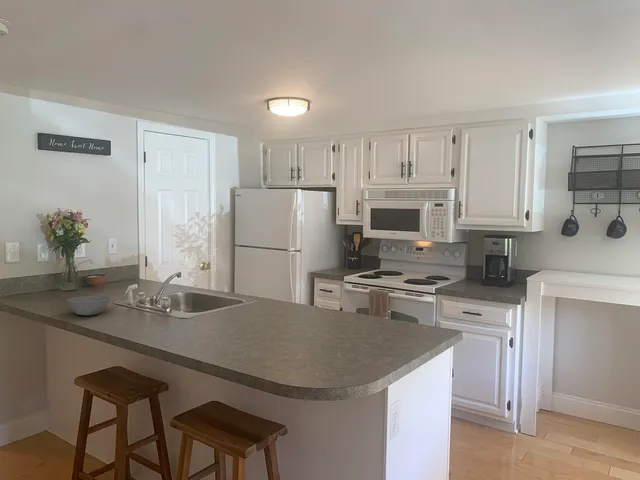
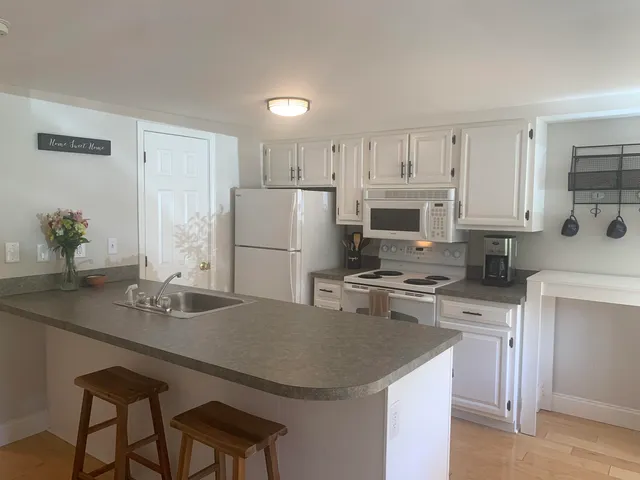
- bowl [66,295,112,316]
